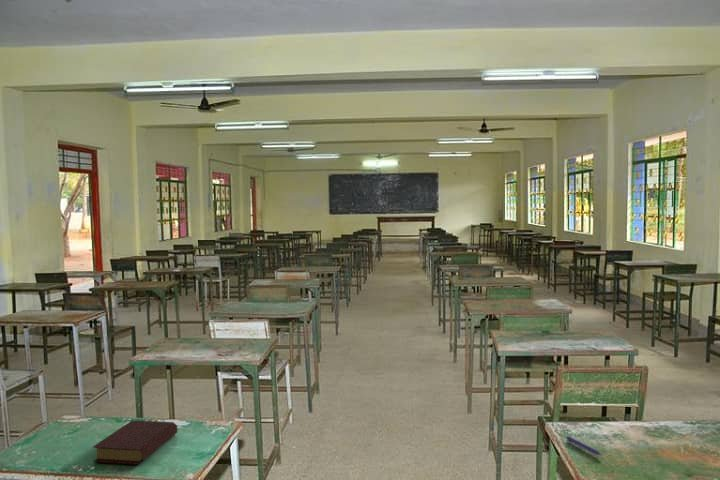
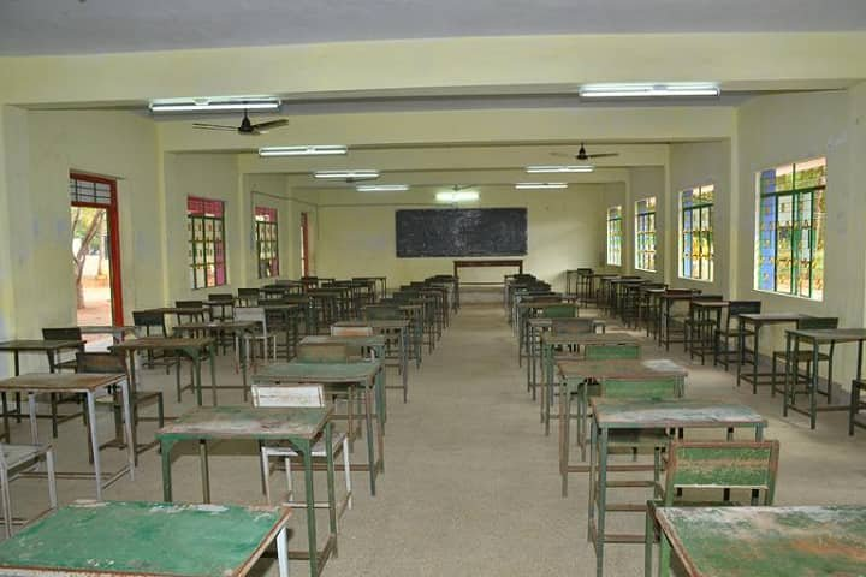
- pen [565,435,604,457]
- book [92,419,178,466]
